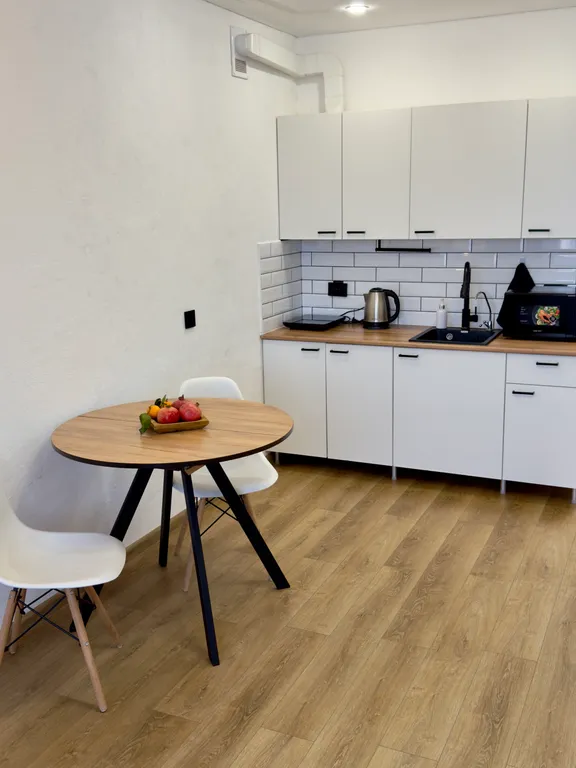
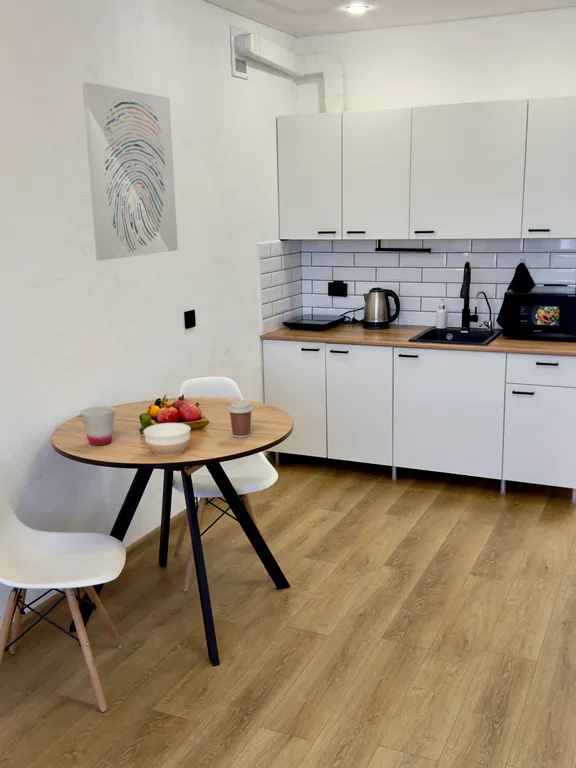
+ bowl [143,422,192,458]
+ wall art [81,81,179,261]
+ cup [79,405,116,447]
+ coffee cup [227,400,254,439]
